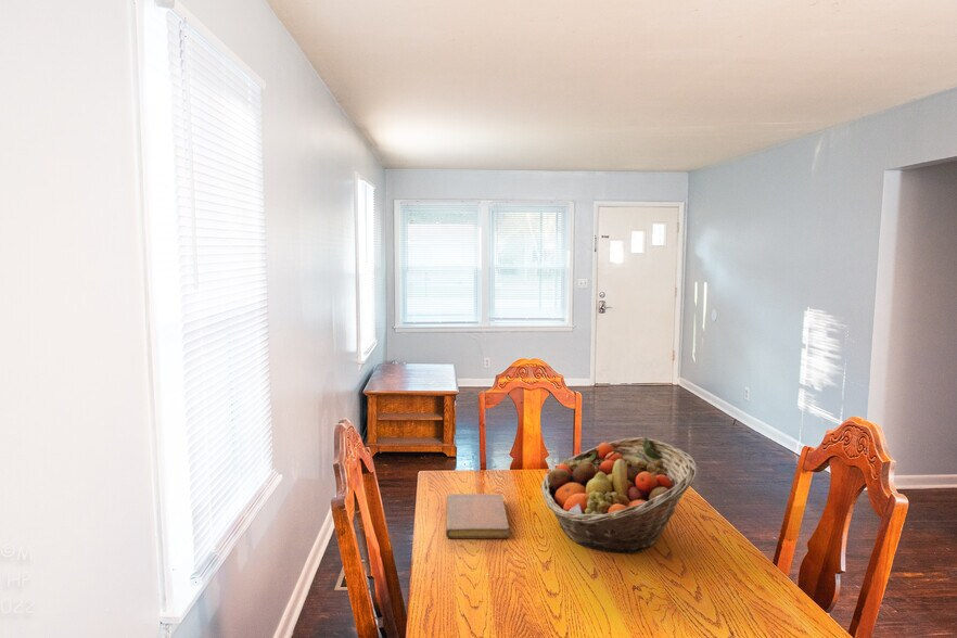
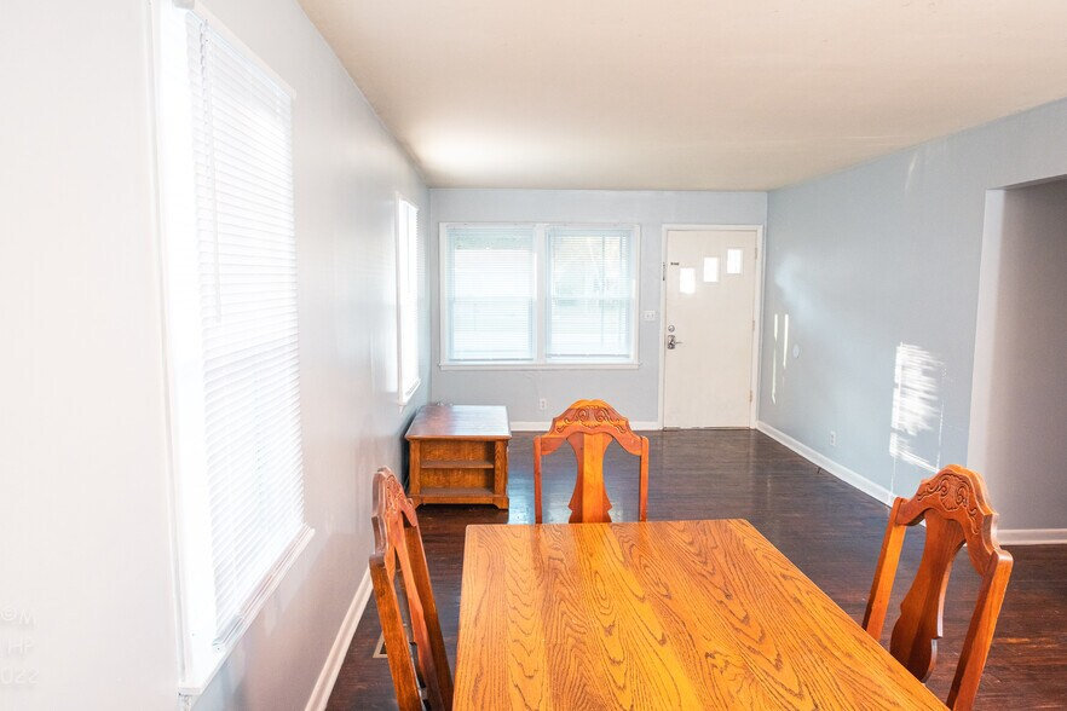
- notebook [445,493,510,539]
- fruit basket [540,436,699,556]
